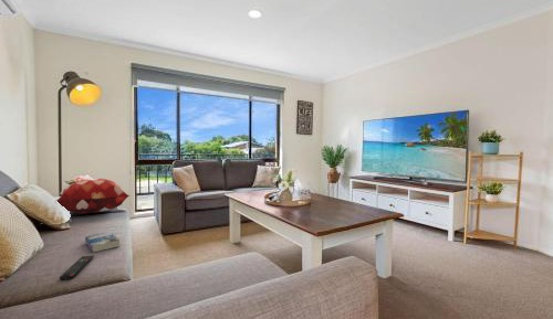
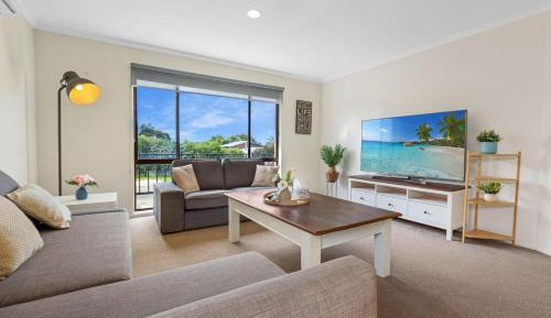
- decorative pillow [55,178,131,214]
- remote control [59,254,95,281]
- book [84,231,121,253]
